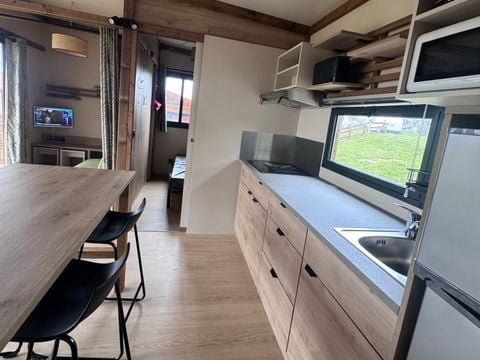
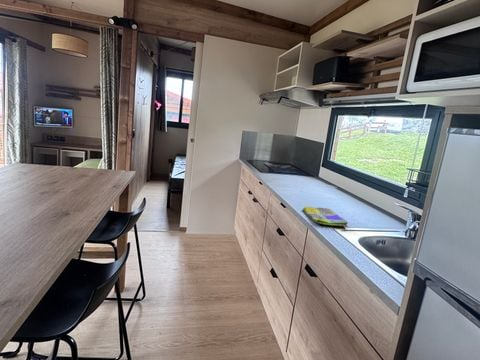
+ dish towel [302,206,349,228]
